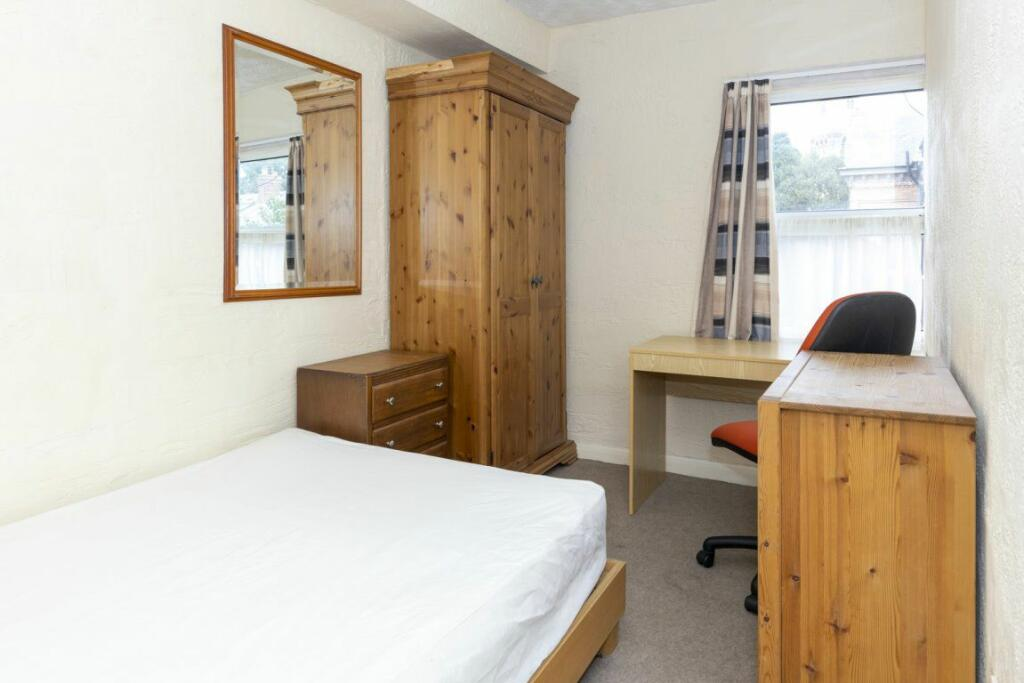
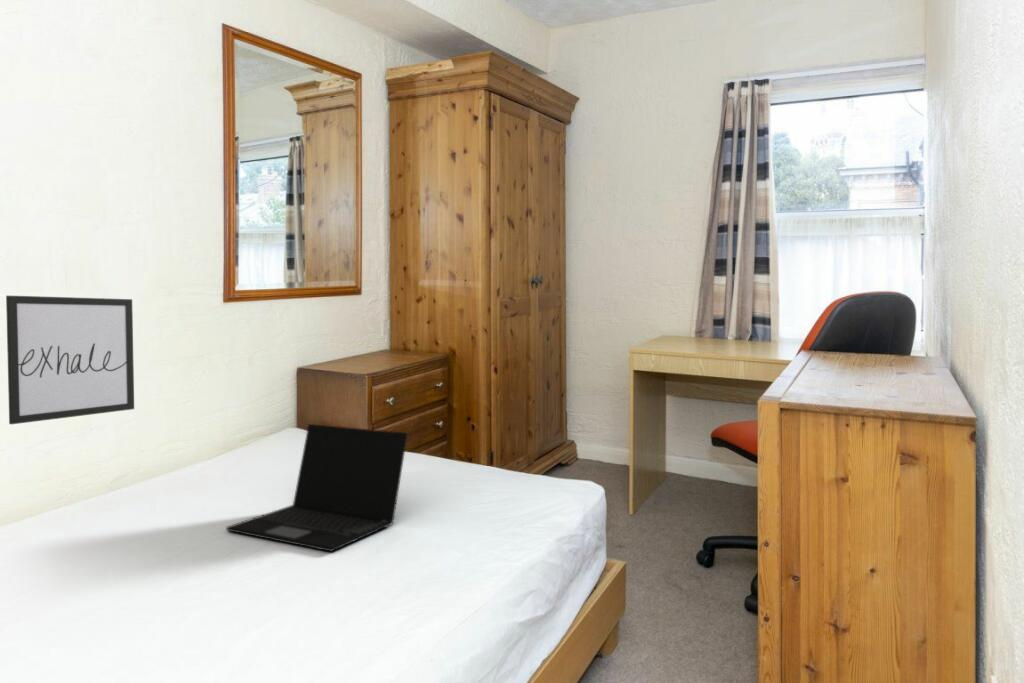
+ laptop [225,423,409,553]
+ wall art [5,295,135,425]
